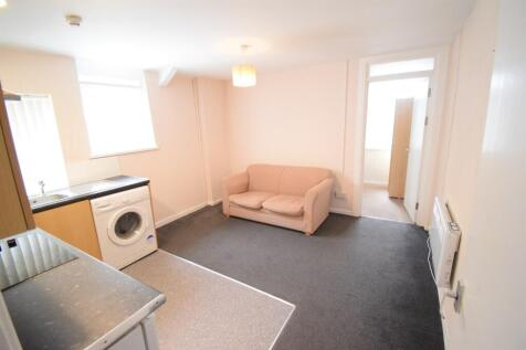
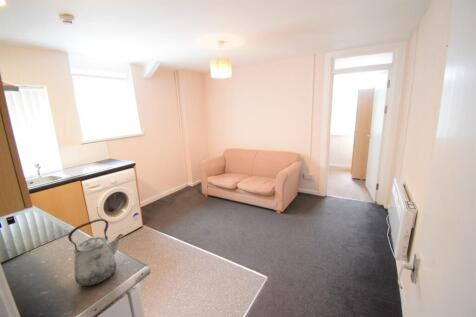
+ kettle [67,218,124,287]
